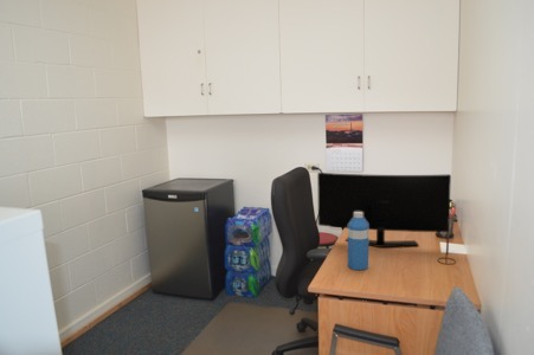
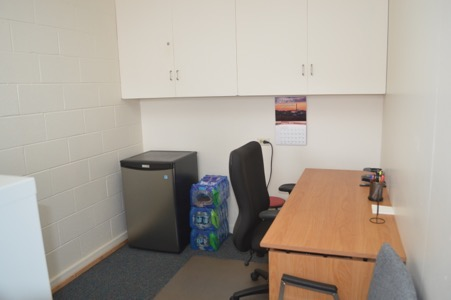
- water bottle [347,212,369,271]
- monitor [316,172,452,248]
